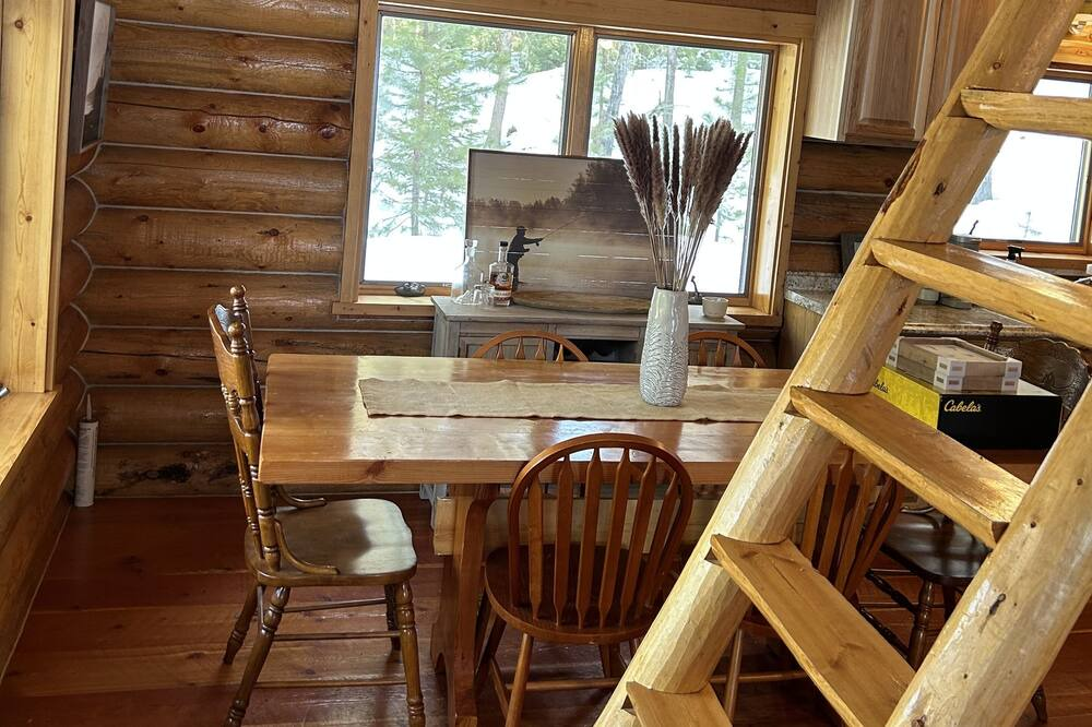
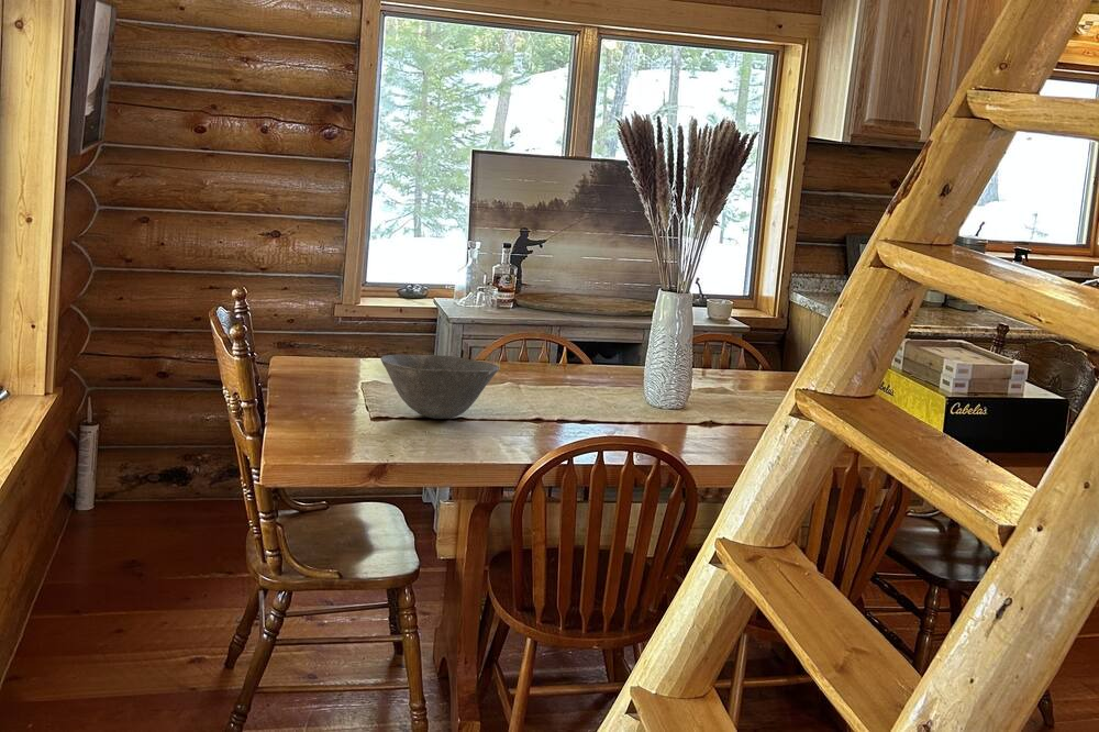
+ bowl [379,354,501,420]
